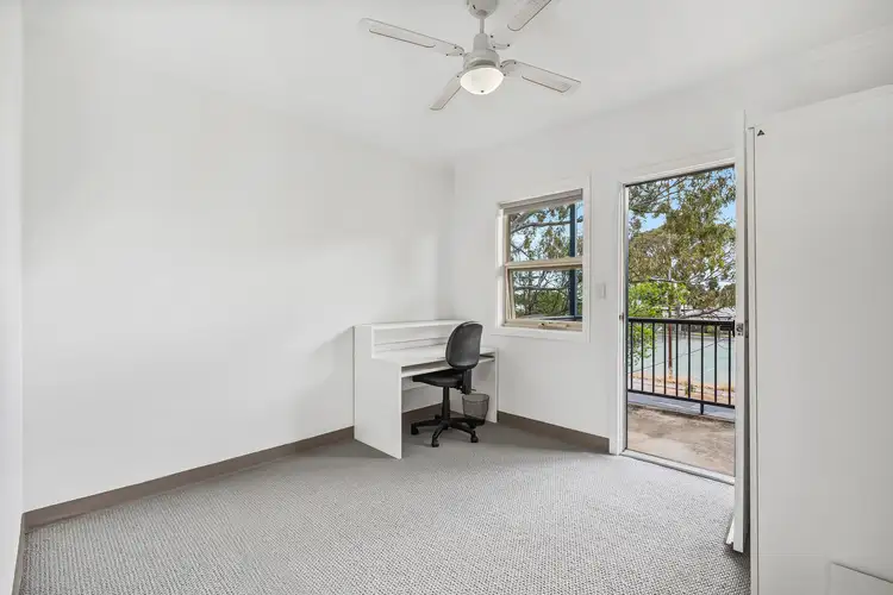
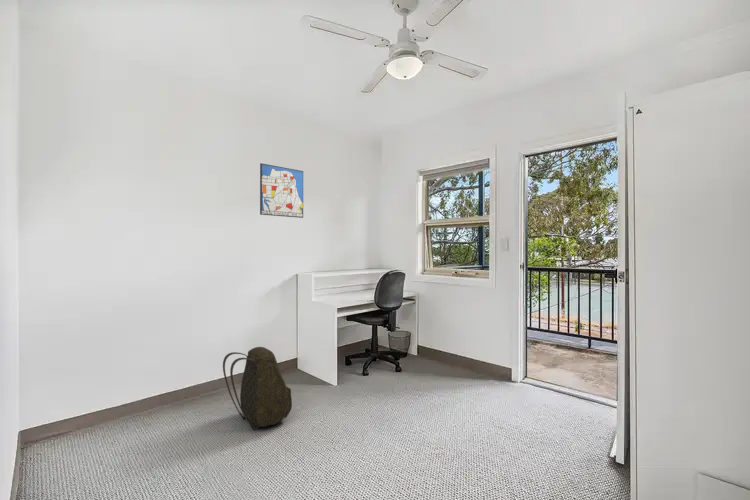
+ wall art [259,162,304,219]
+ backpack [222,346,293,431]
